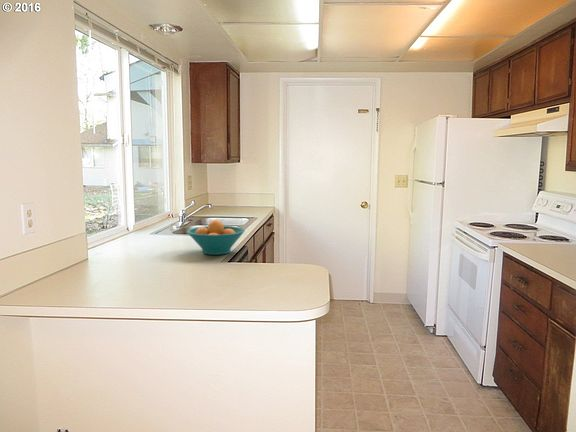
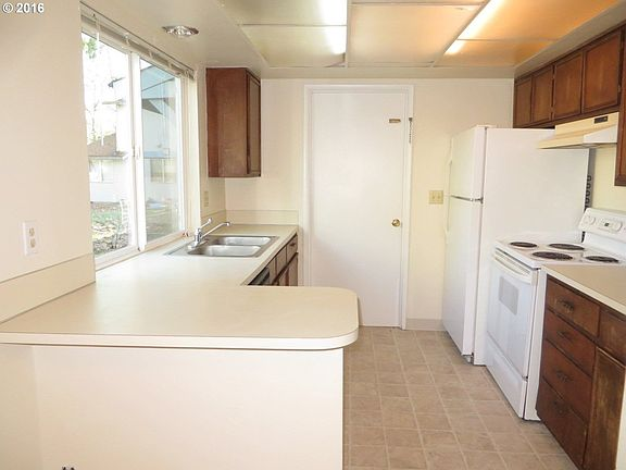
- fruit bowl [186,219,246,256]
